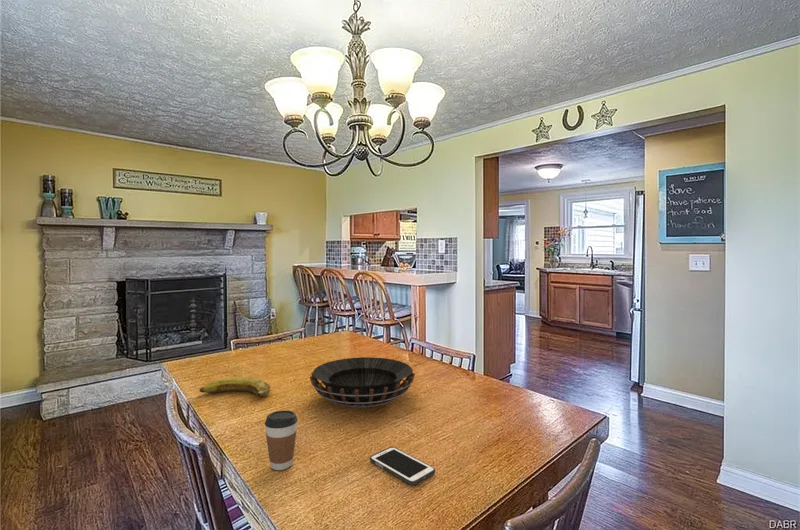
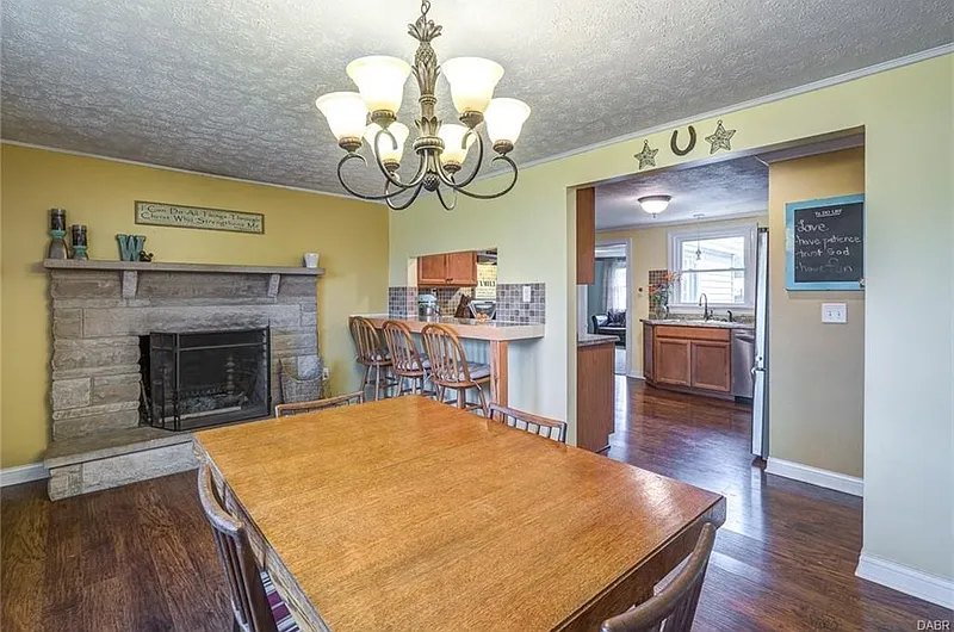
- cell phone [369,446,436,486]
- decorative bowl [309,356,416,408]
- coffee cup [264,409,299,471]
- banana [199,376,271,397]
